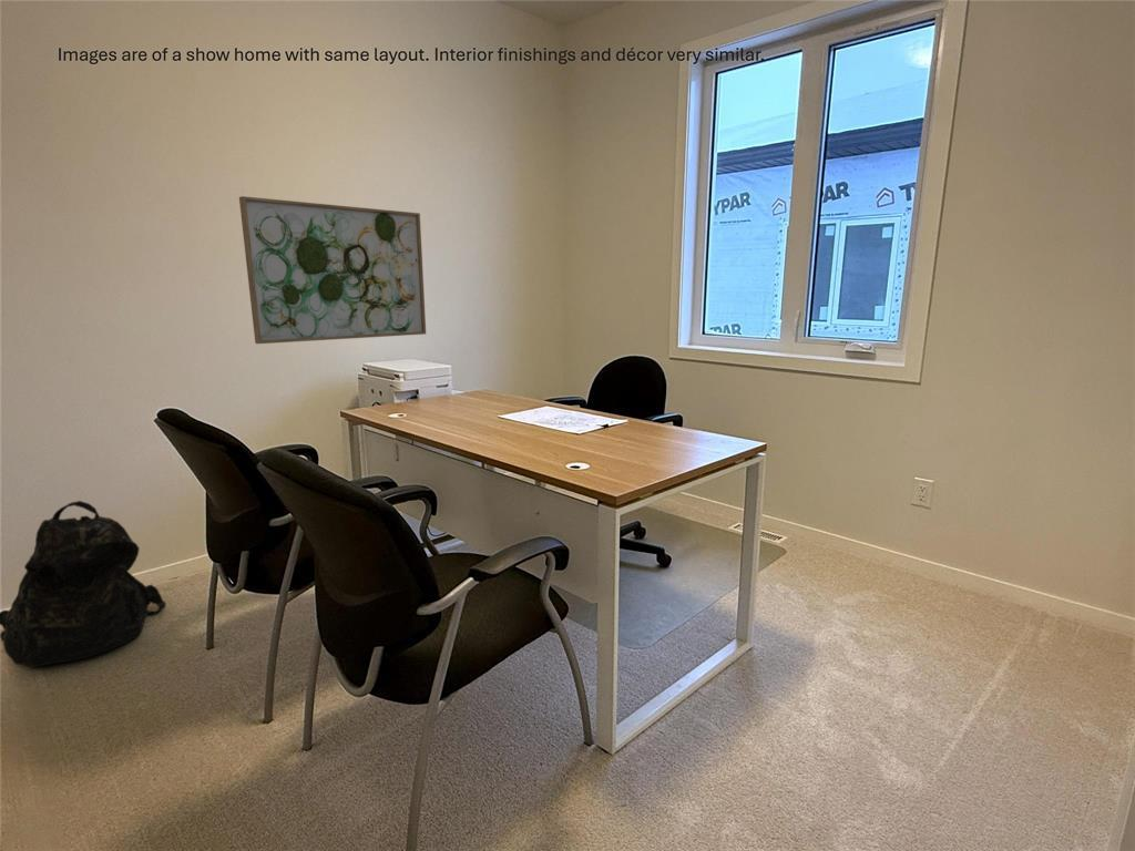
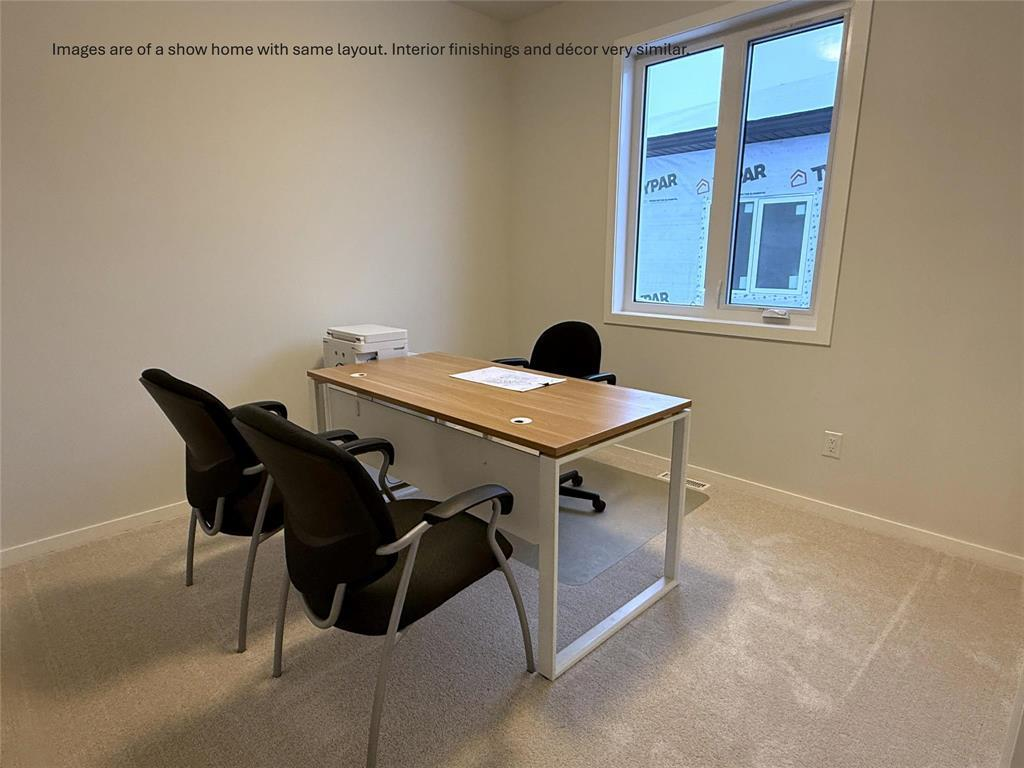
- wall art [238,195,427,345]
- backpack [0,500,167,668]
